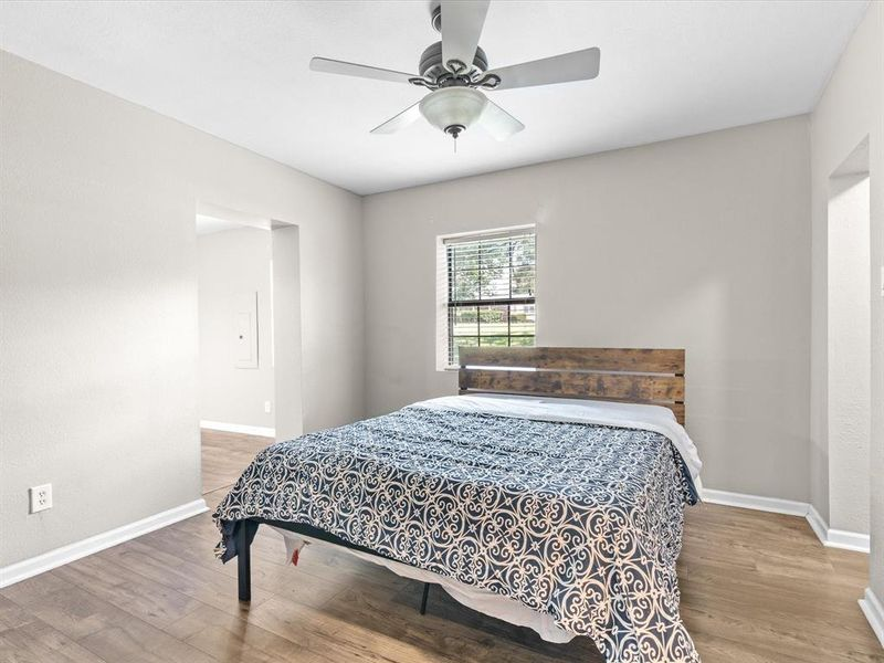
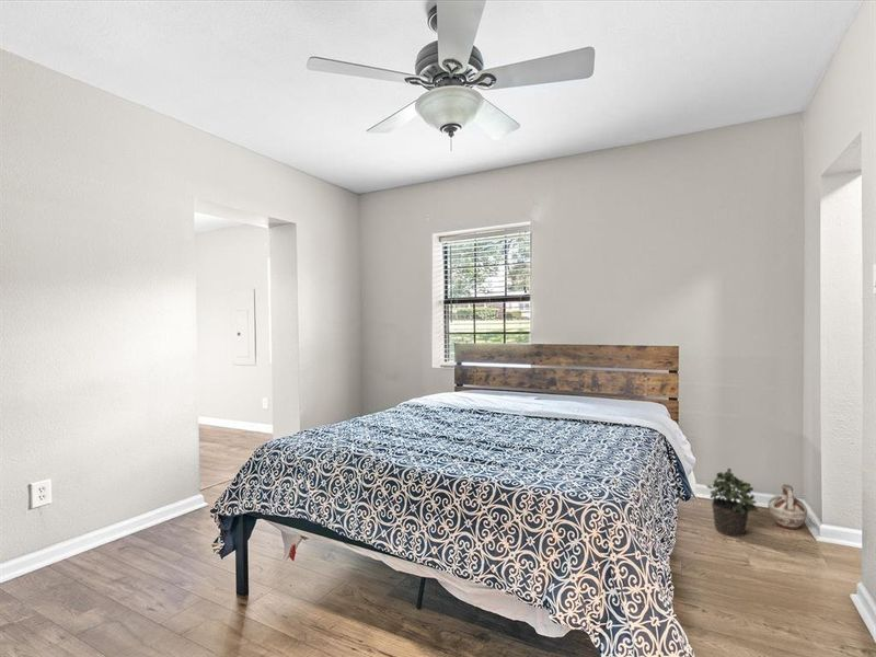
+ potted plant [705,468,759,538]
+ ceramic jug [766,483,808,531]
